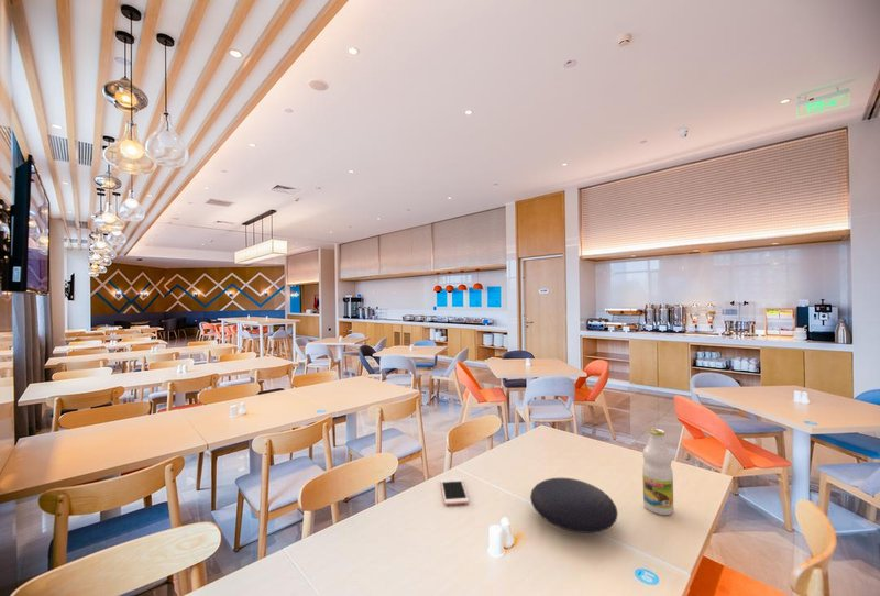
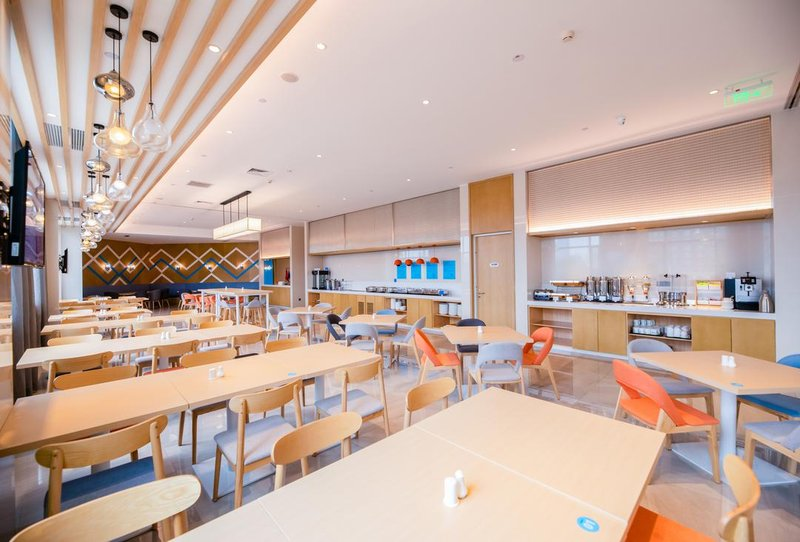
- bottle [641,428,674,516]
- plate [529,477,619,534]
- cell phone [440,477,470,506]
